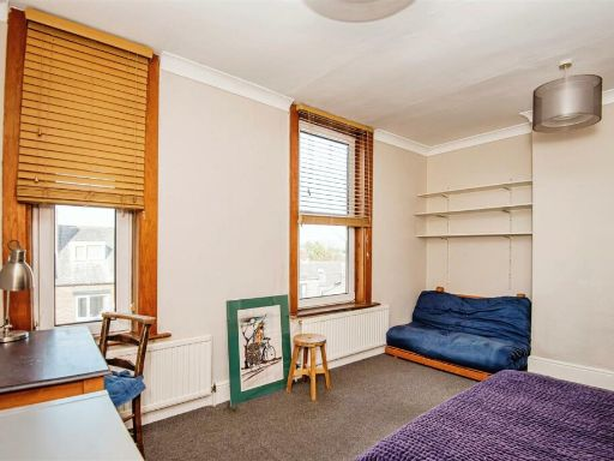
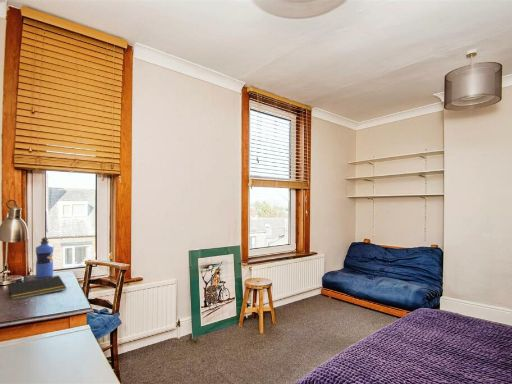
+ water bottle [35,236,54,279]
+ notepad [5,275,67,300]
